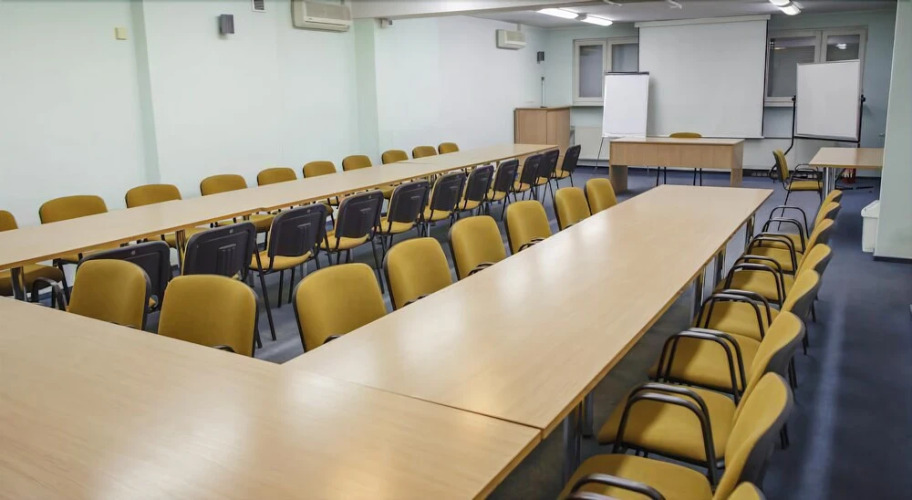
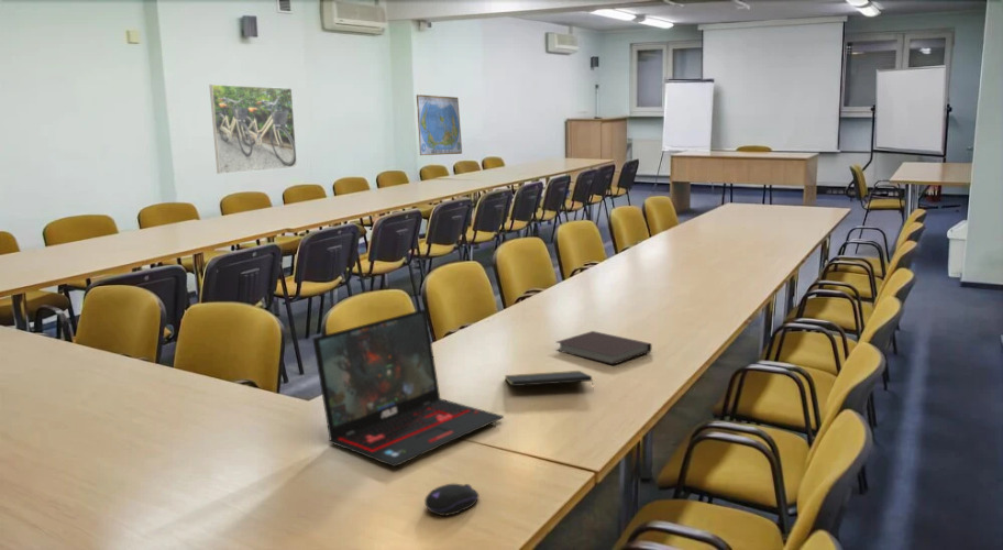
+ computer mouse [423,483,481,517]
+ laptop [311,308,505,468]
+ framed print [209,84,298,175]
+ world map [416,94,463,156]
+ notepad [504,370,595,392]
+ notebook [554,330,652,366]
